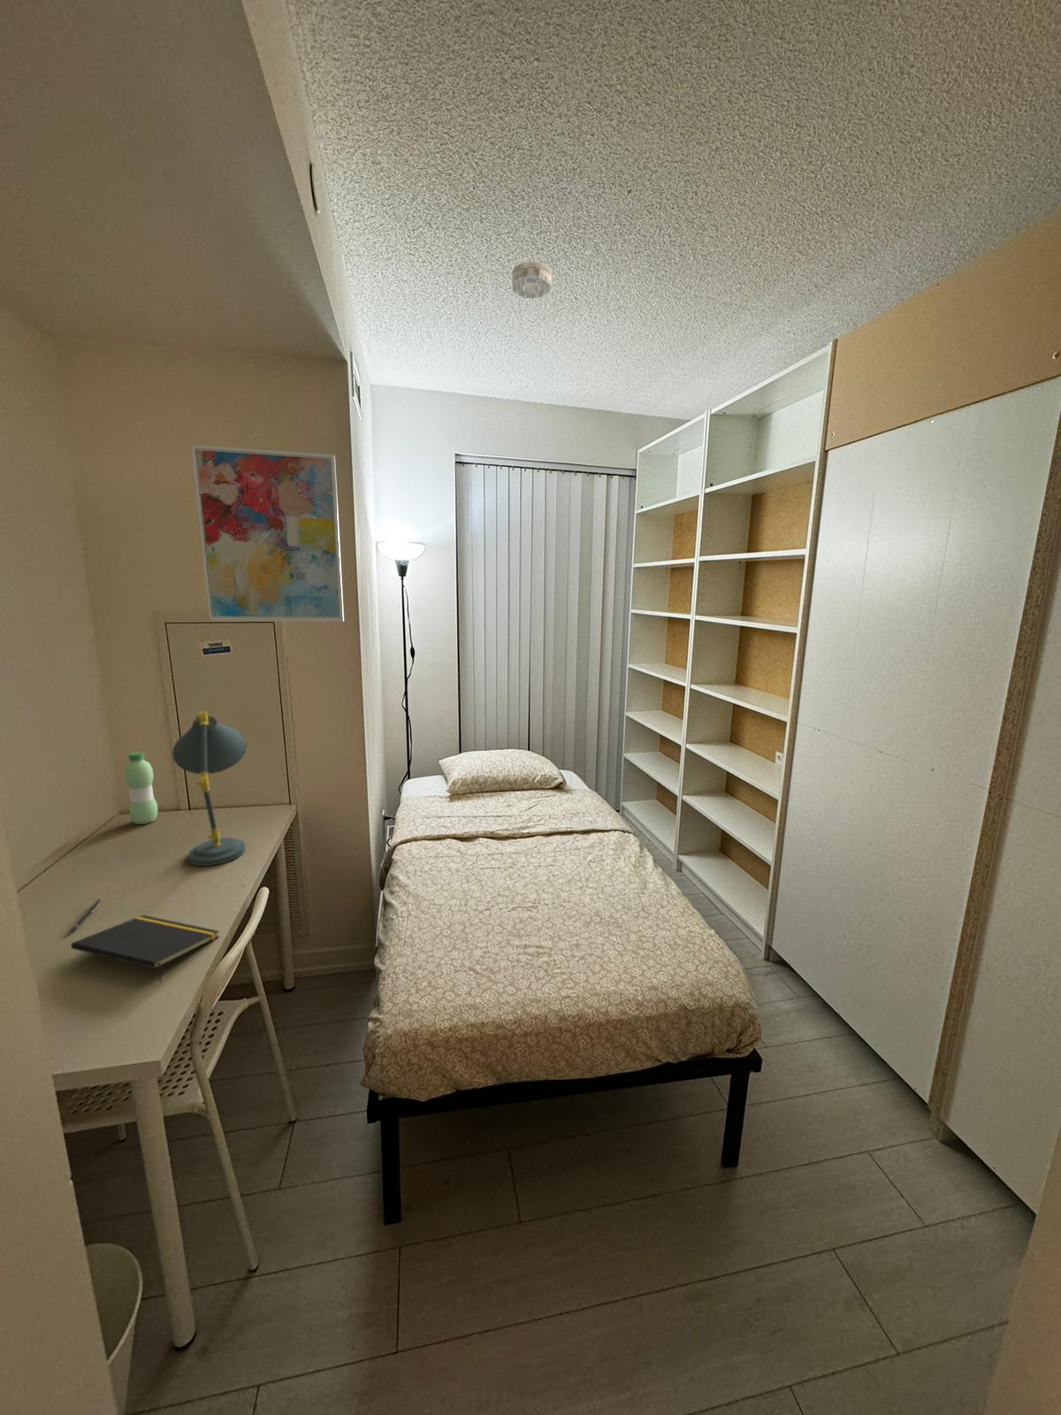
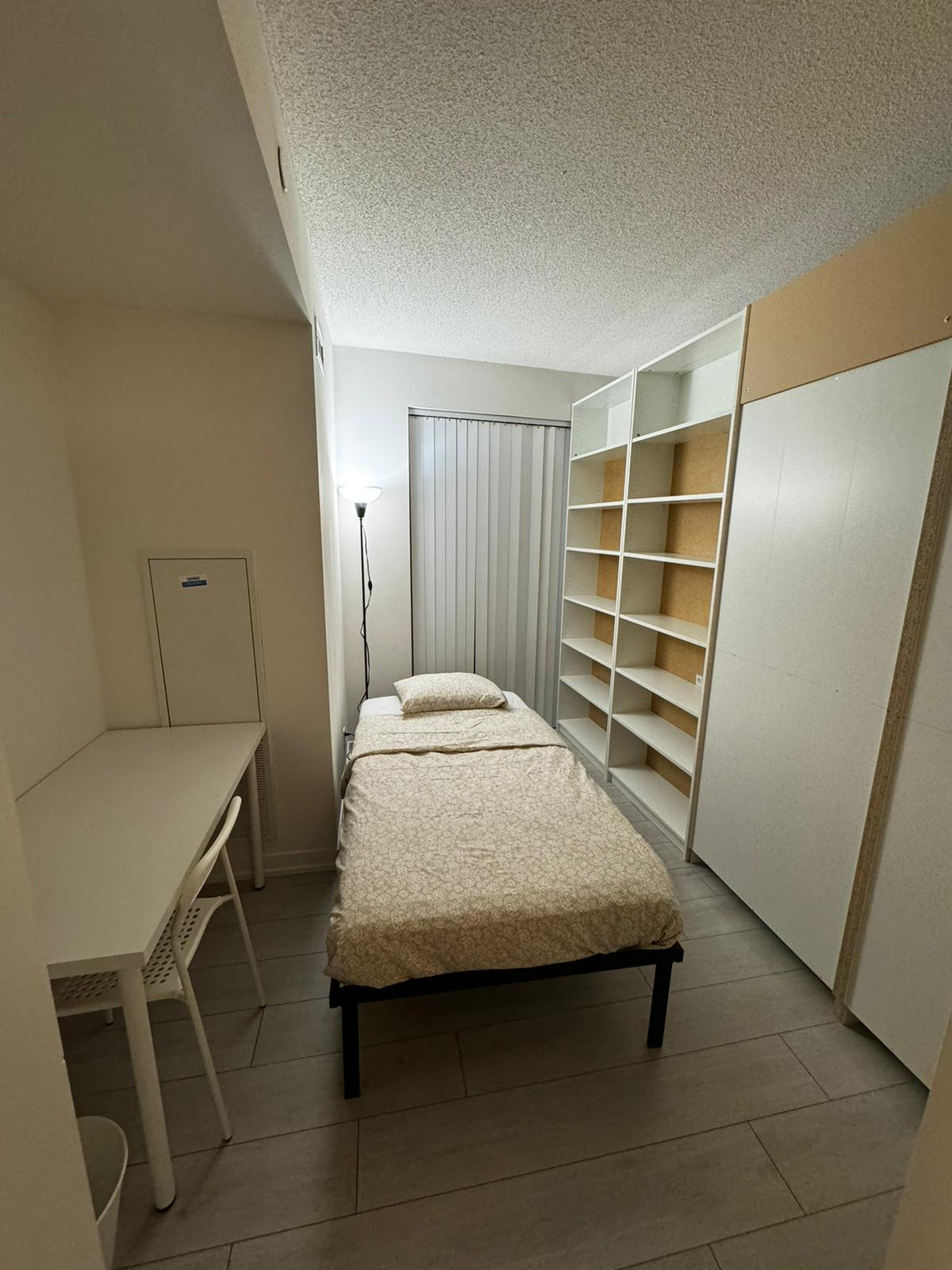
- notepad [70,915,221,984]
- wall art [191,443,344,623]
- pen [69,898,101,934]
- smoke detector [512,260,553,300]
- desk lamp [172,710,247,867]
- water bottle [124,751,158,826]
